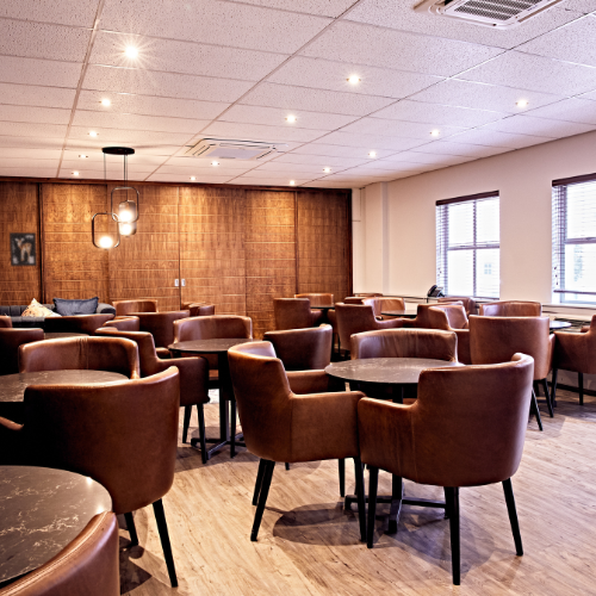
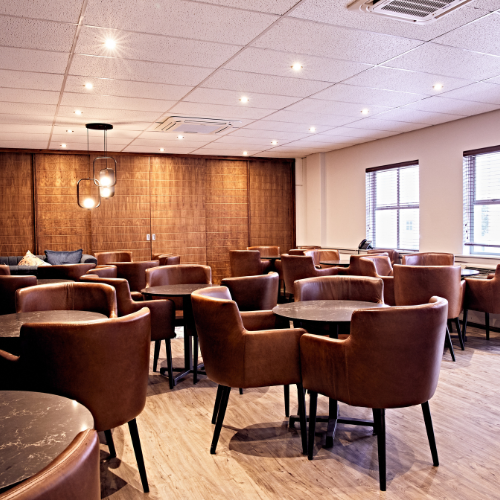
- wall art [8,231,38,267]
